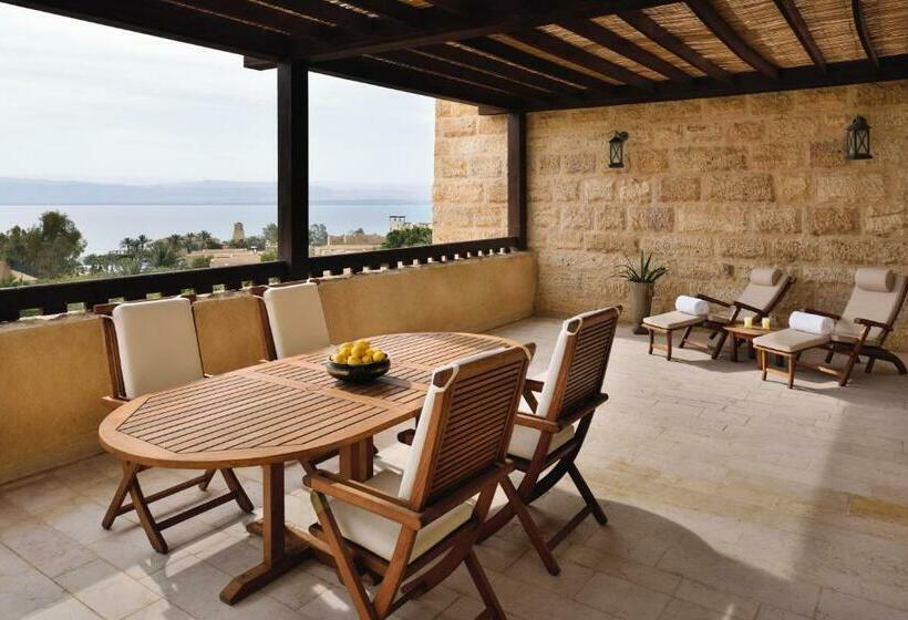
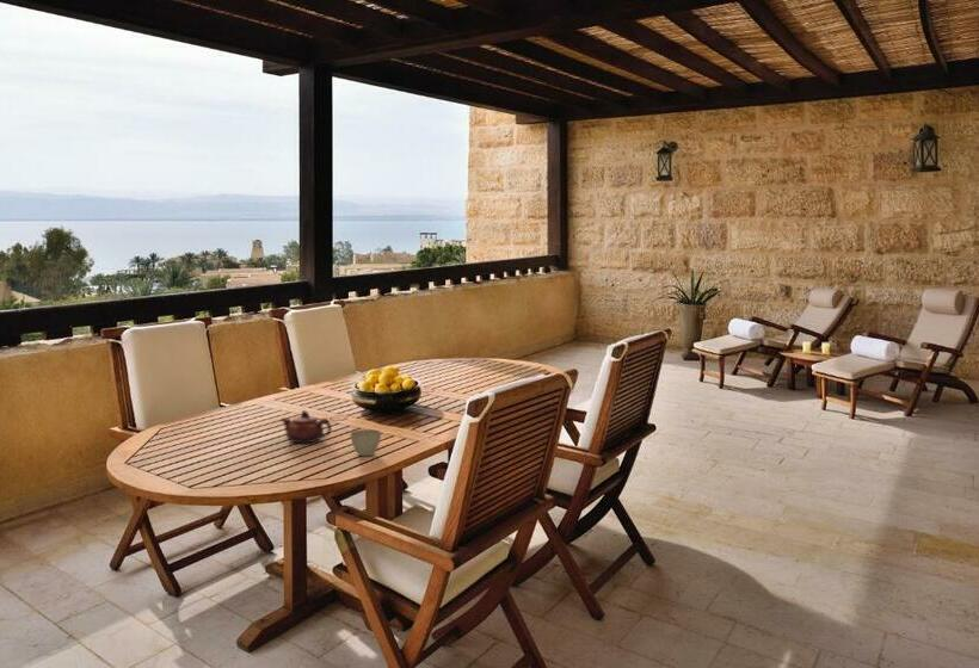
+ teapot [281,409,333,445]
+ flower pot [349,428,382,457]
